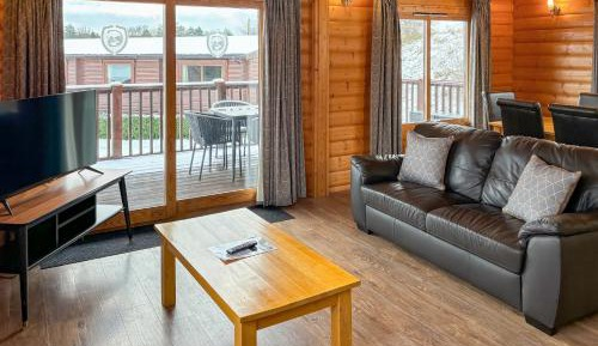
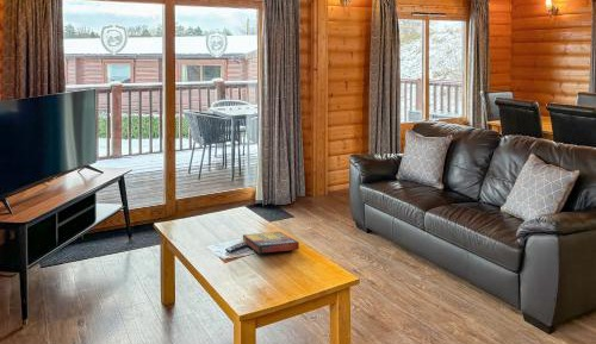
+ game compilation box [242,231,300,255]
